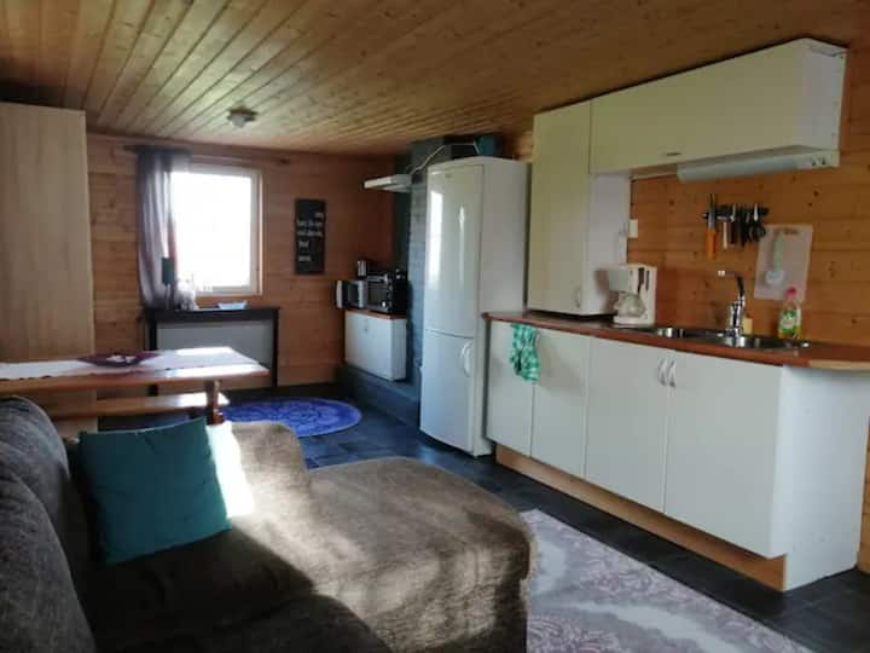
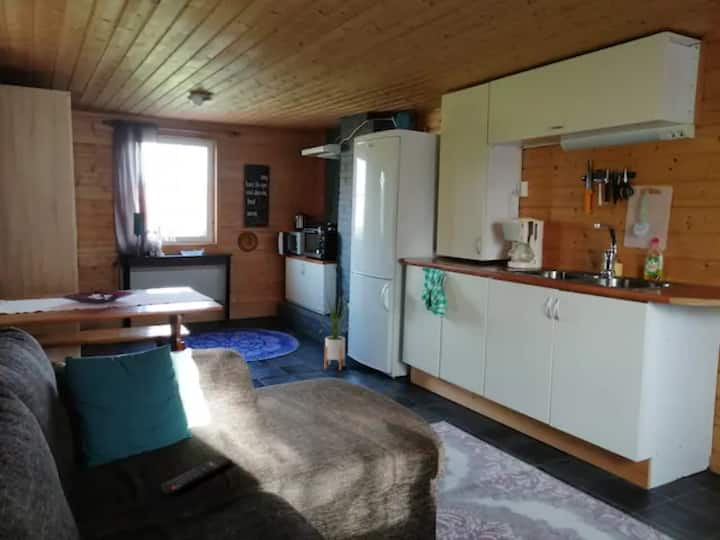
+ decorative plate [236,230,259,253]
+ remote control [160,454,233,495]
+ house plant [313,289,354,371]
